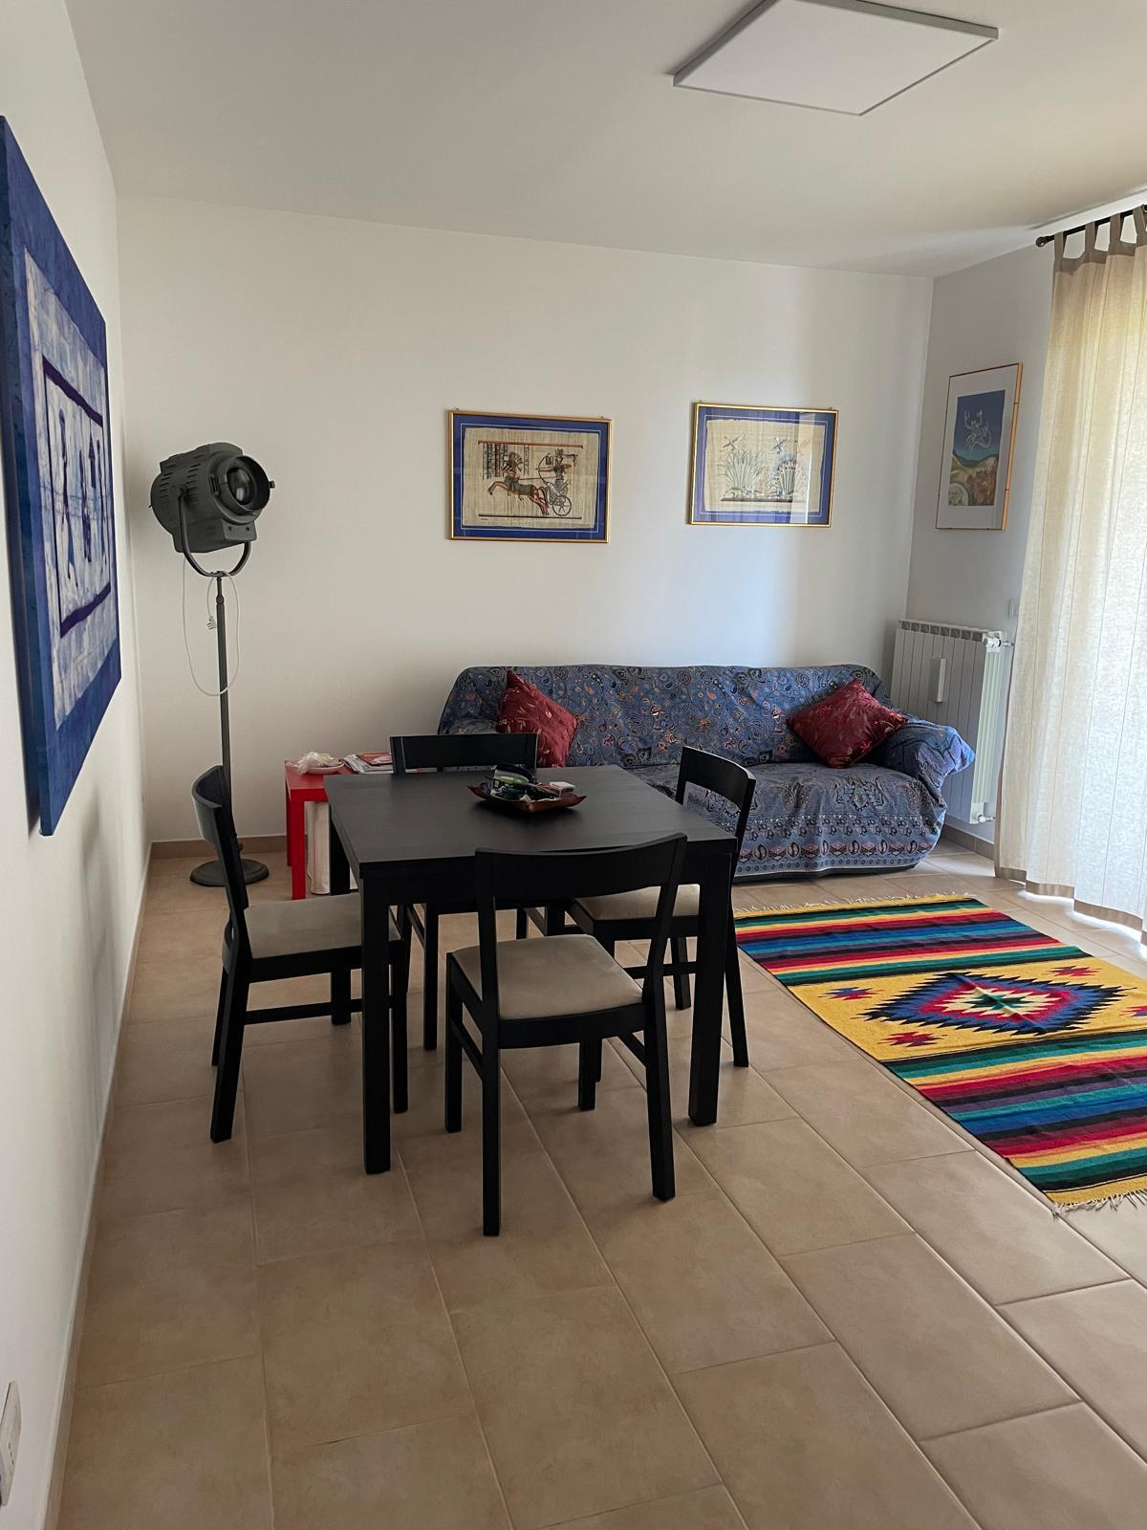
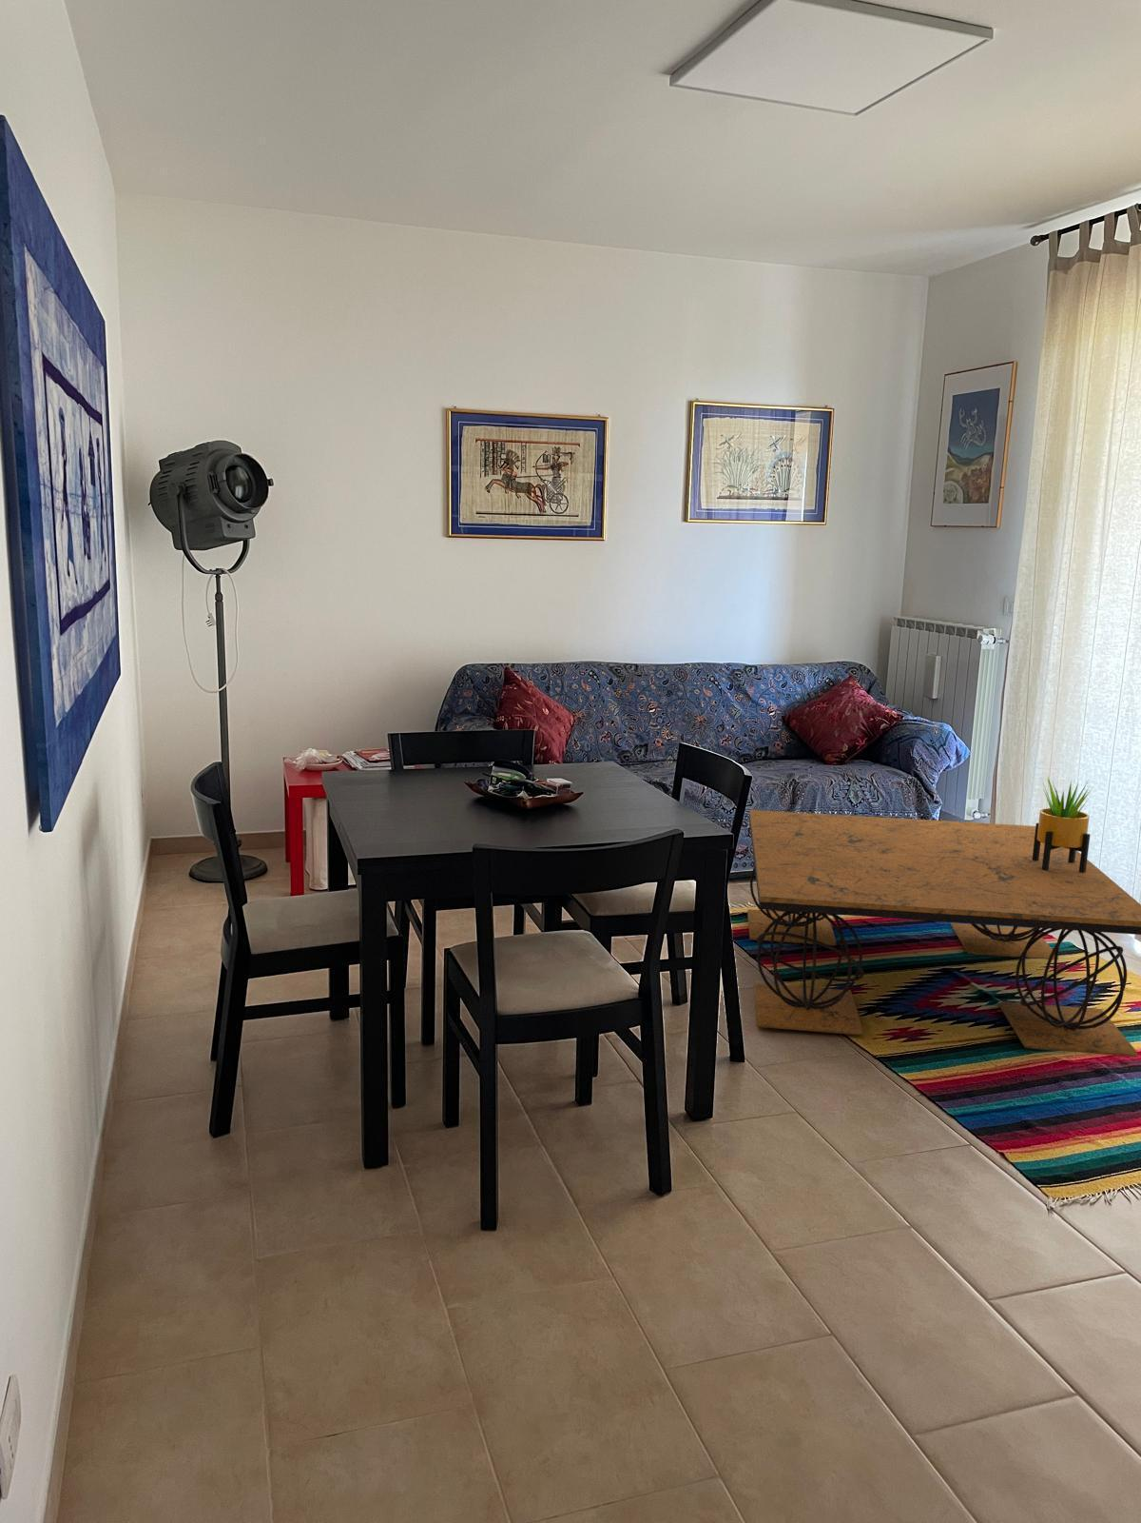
+ coffee table [747,809,1141,1058]
+ potted plant [1033,776,1093,873]
